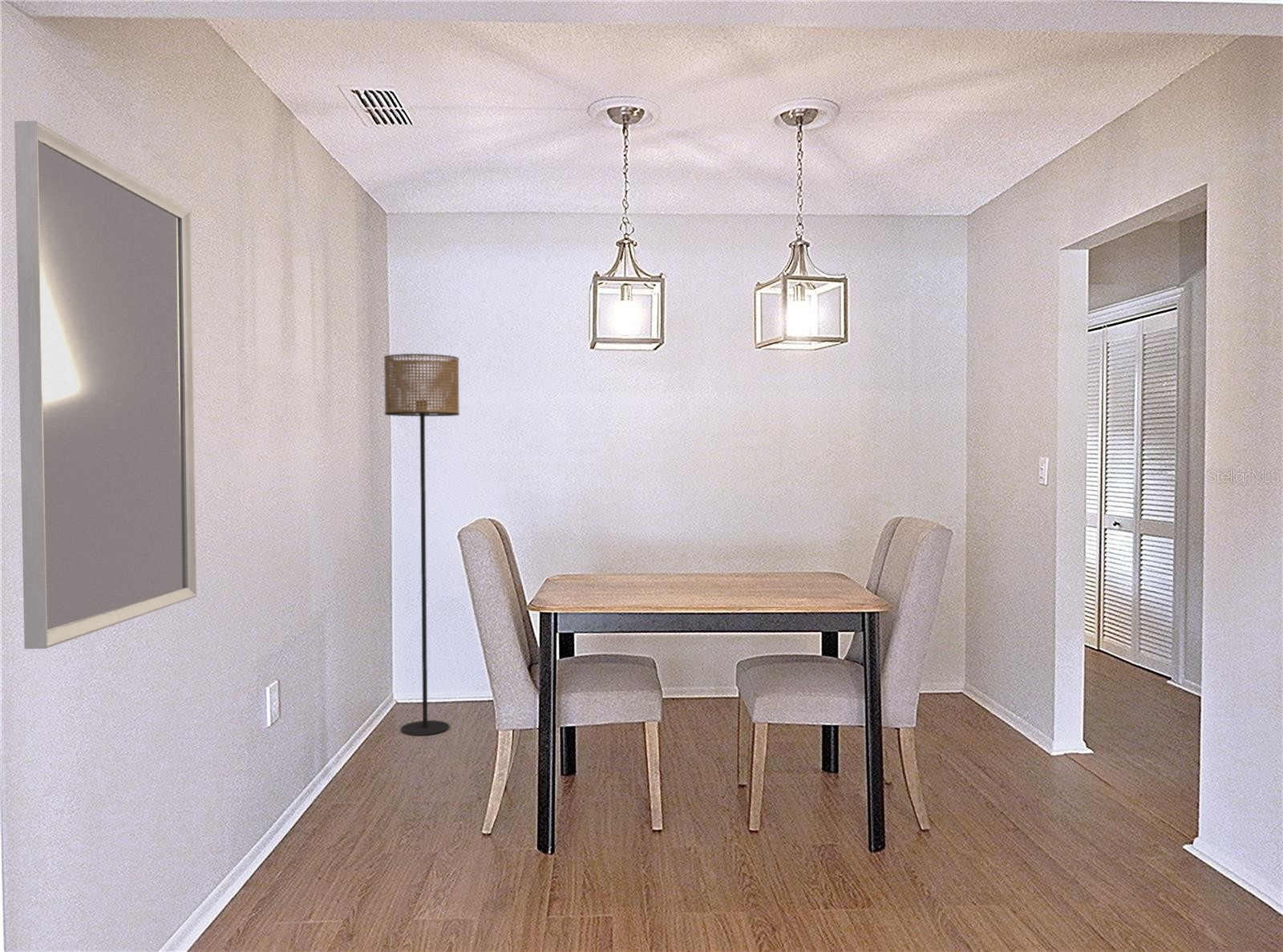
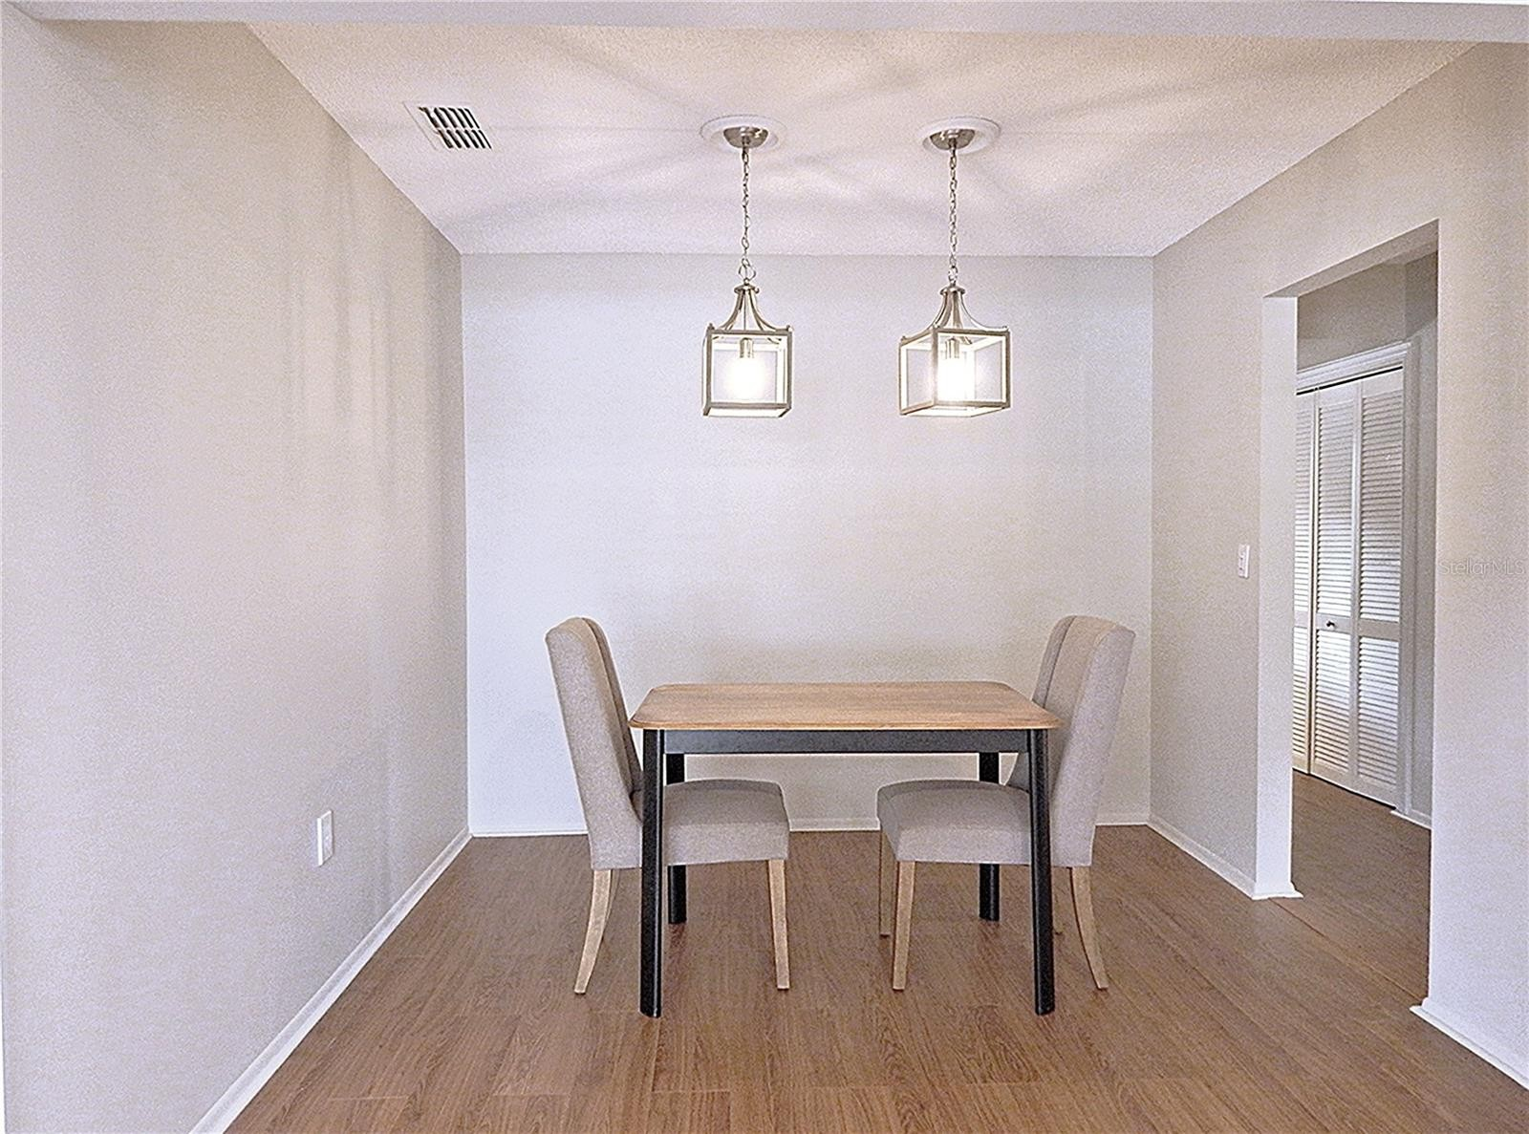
- home mirror [14,120,197,650]
- floor lamp [383,353,460,736]
